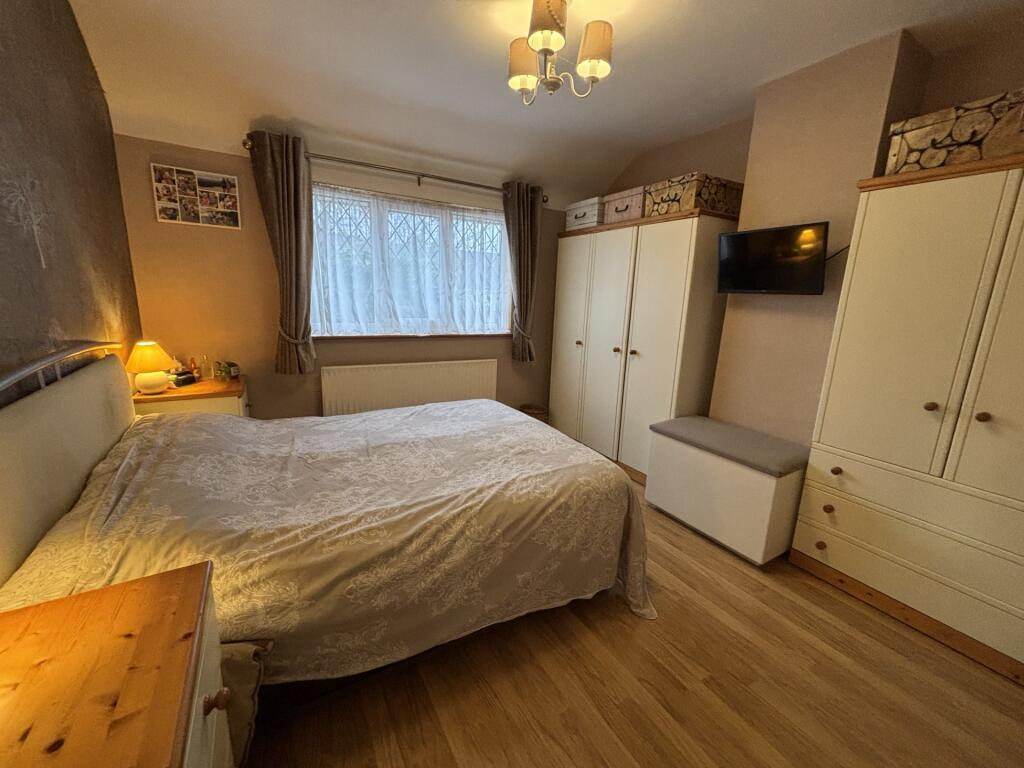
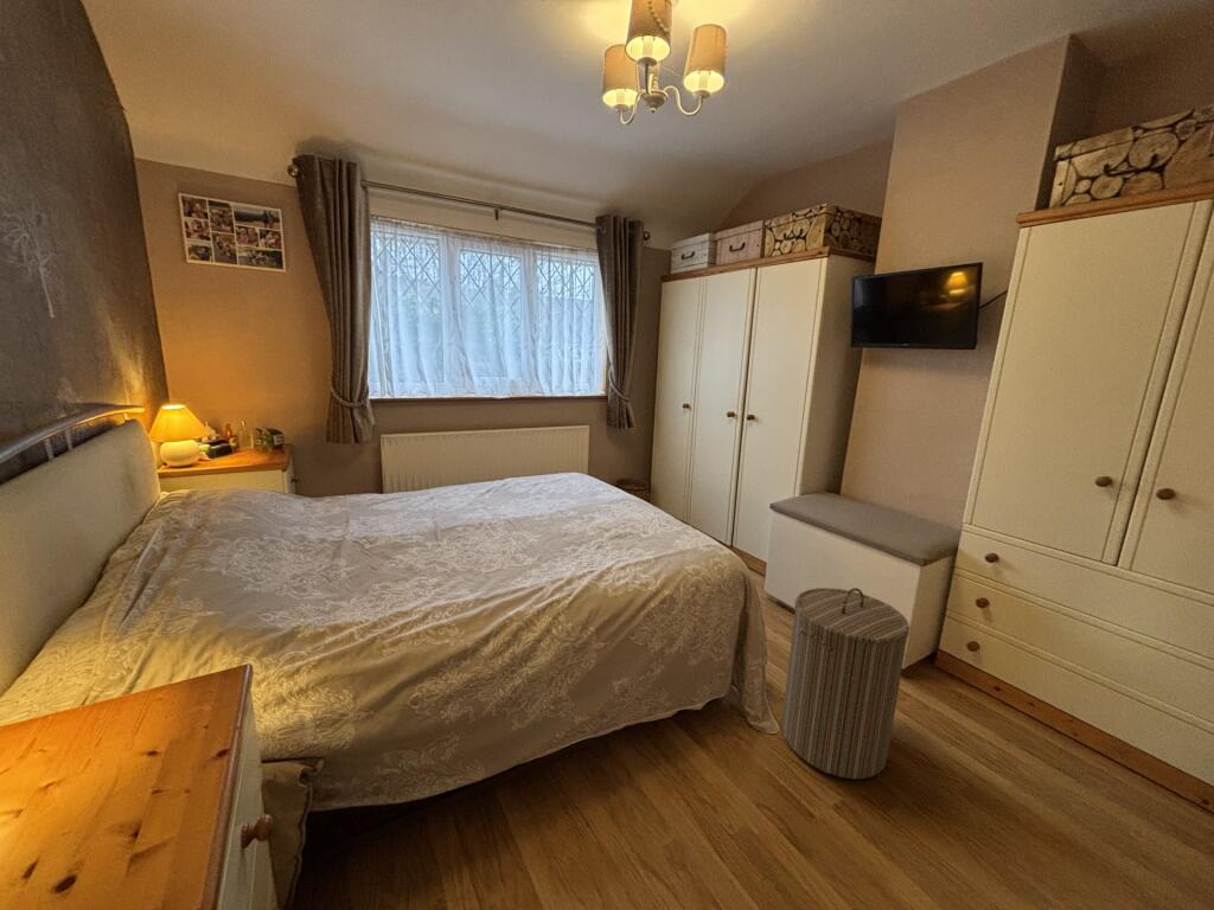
+ laundry hamper [780,587,910,781]
